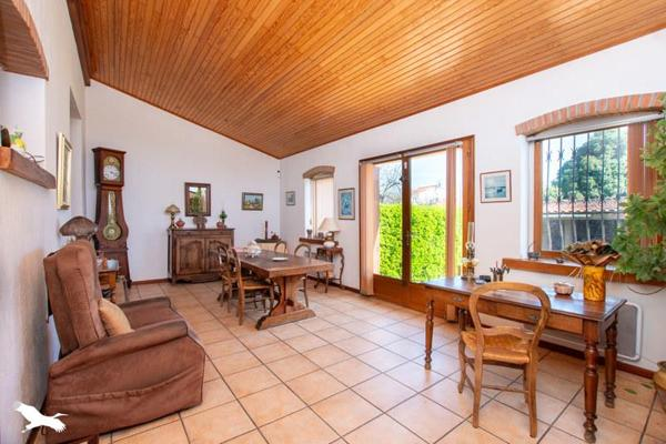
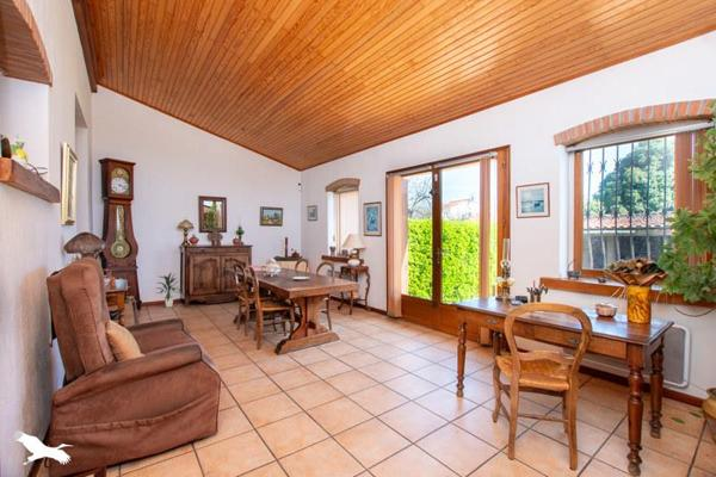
+ indoor plant [156,271,183,308]
